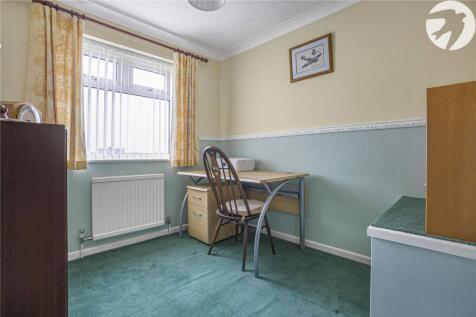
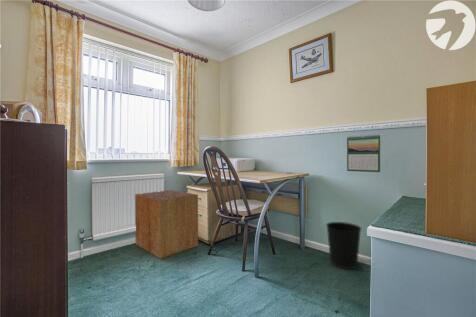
+ calendar [346,134,381,173]
+ wastebasket [325,221,363,270]
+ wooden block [134,189,199,260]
